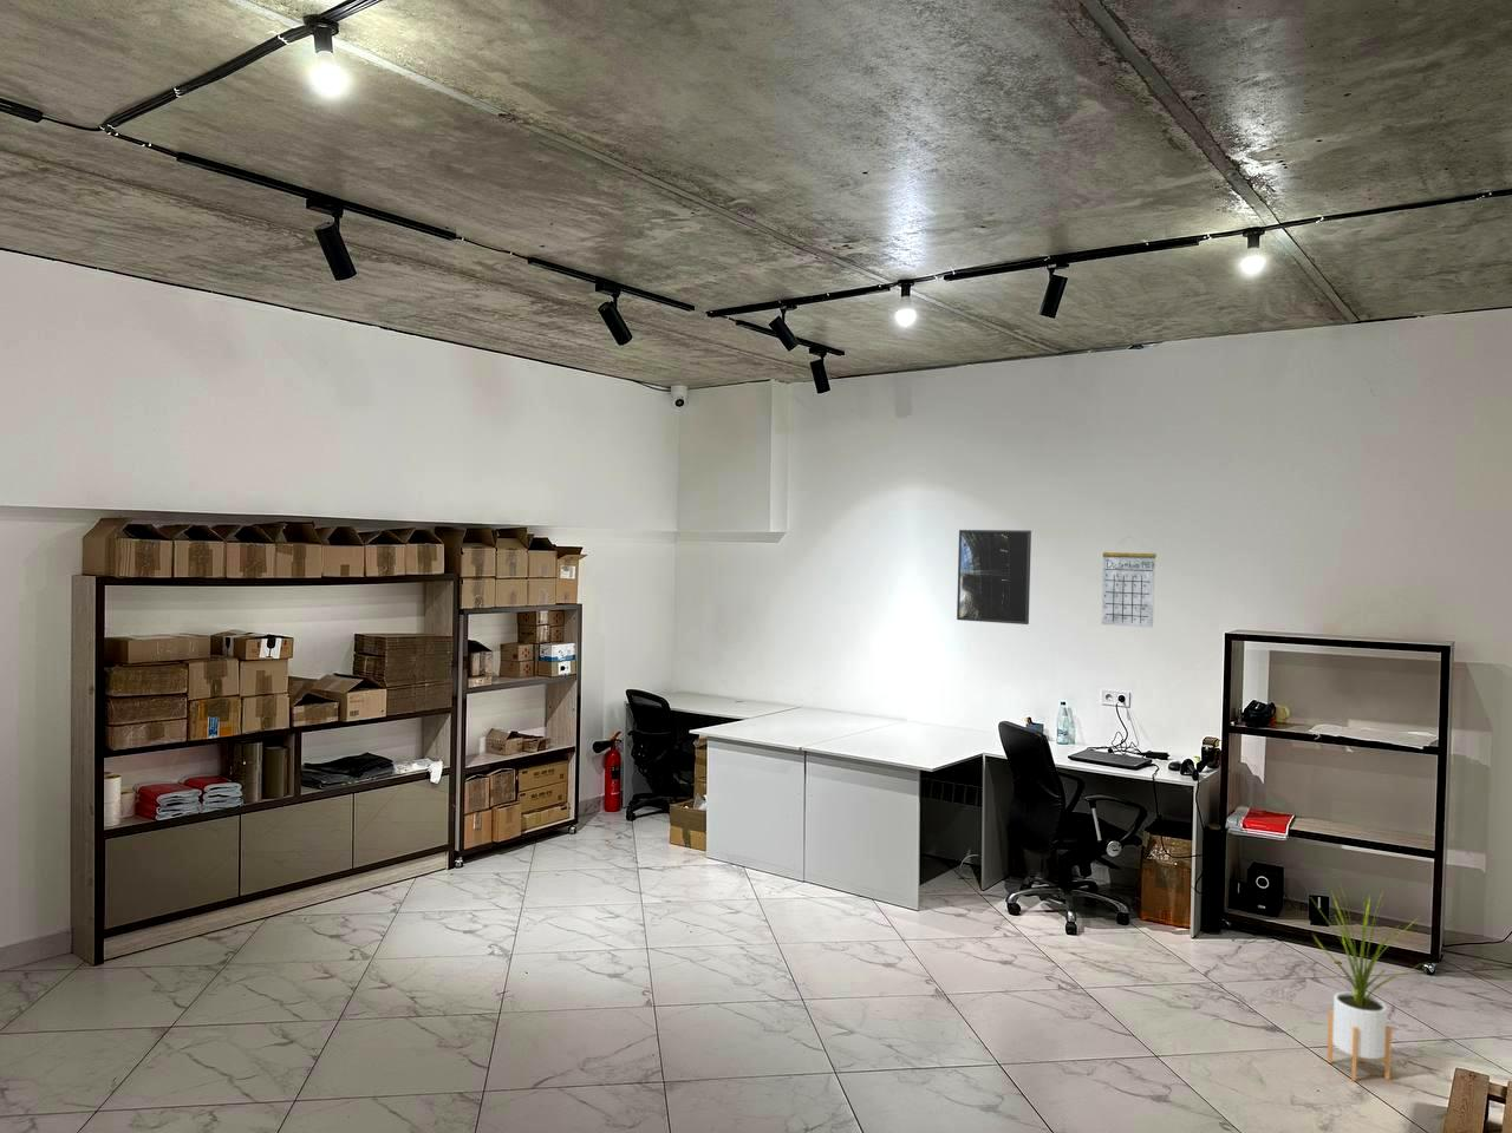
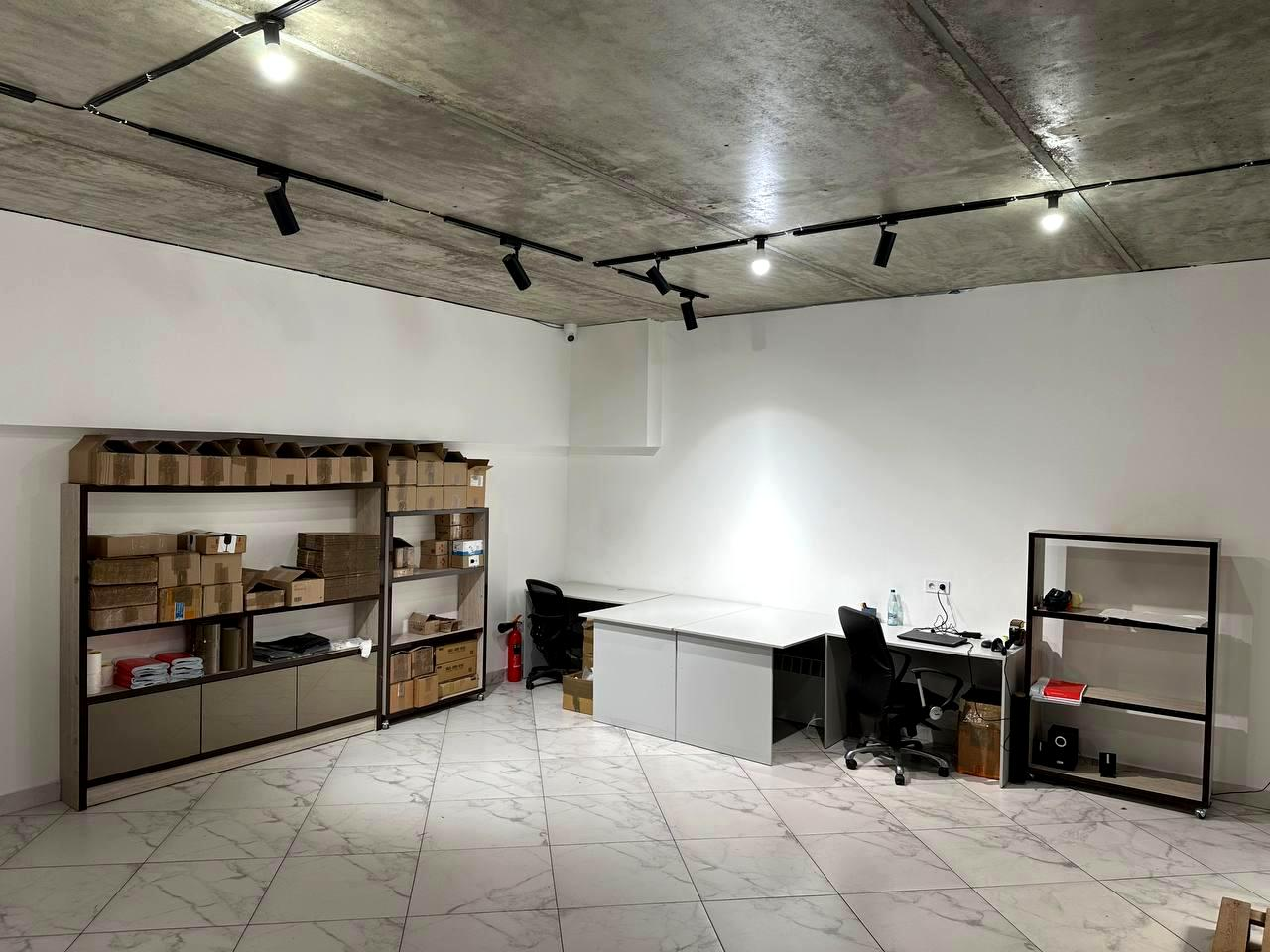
- calendar [1100,536,1157,630]
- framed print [956,528,1032,626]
- house plant [1307,883,1422,1082]
